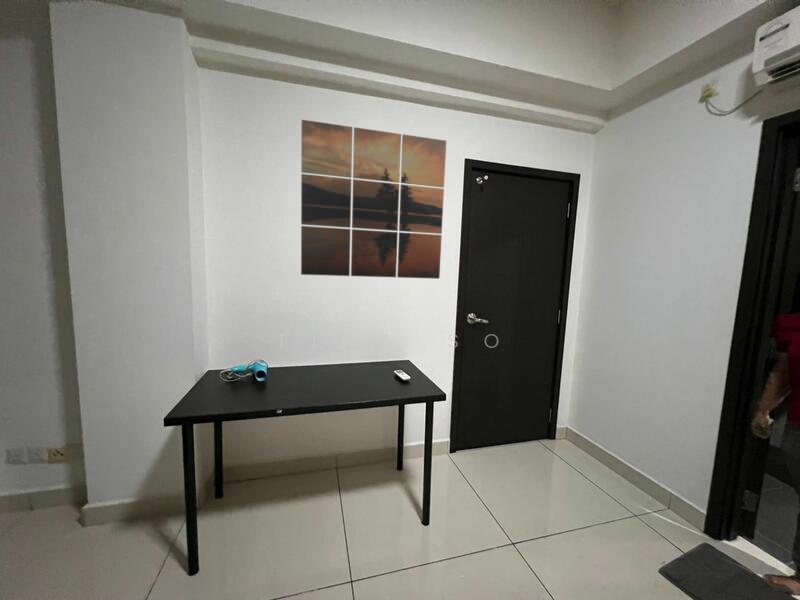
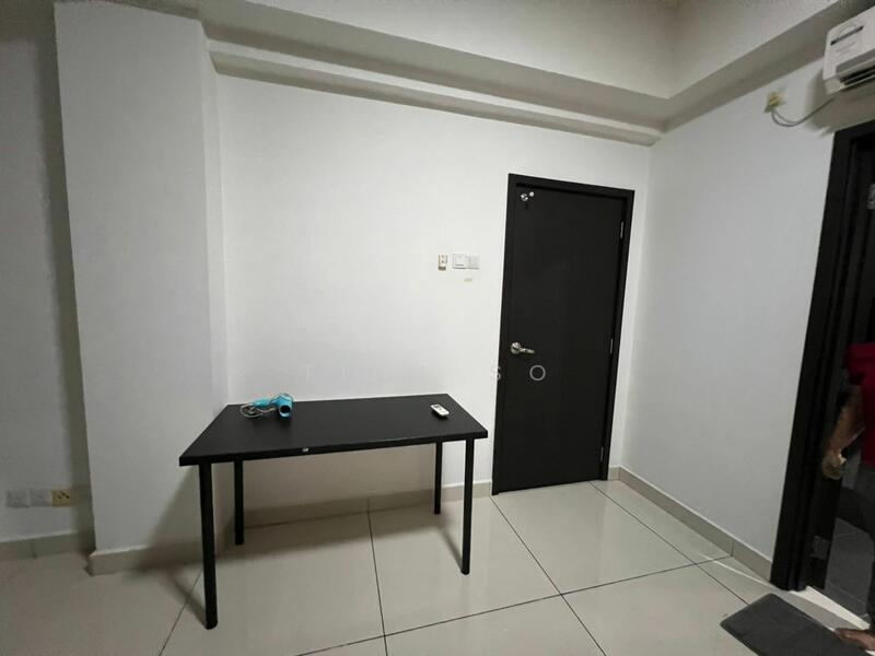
- wall art [300,119,447,280]
